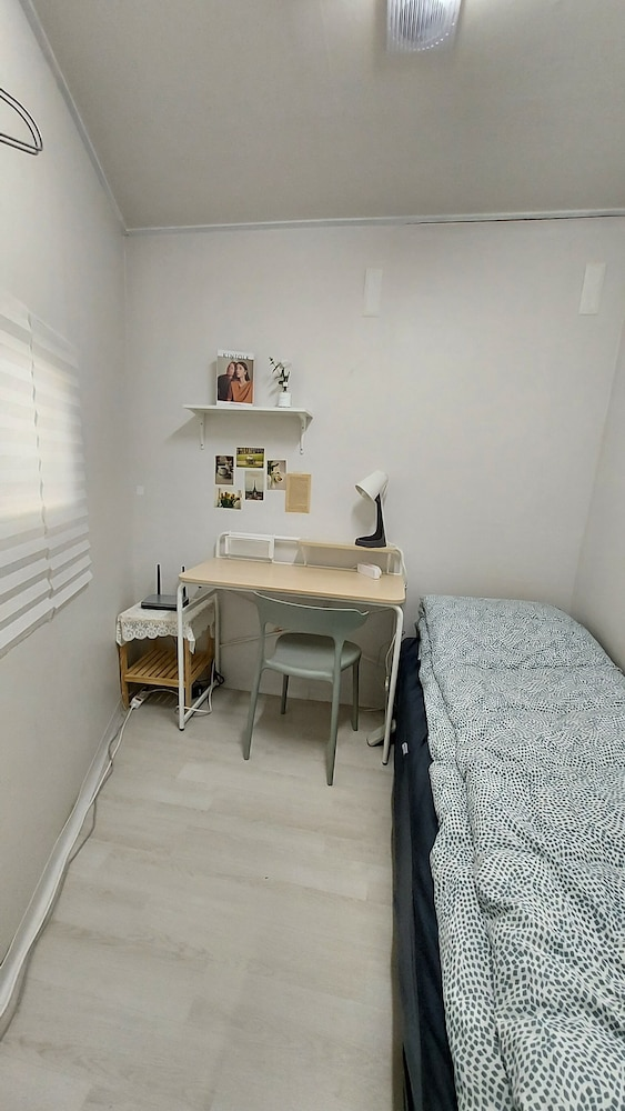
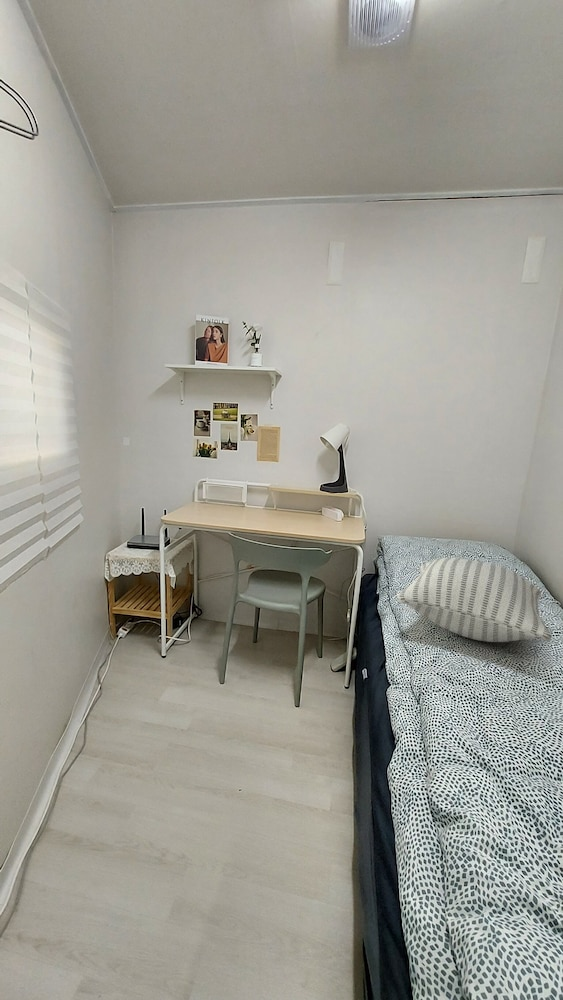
+ pillow [396,557,553,643]
